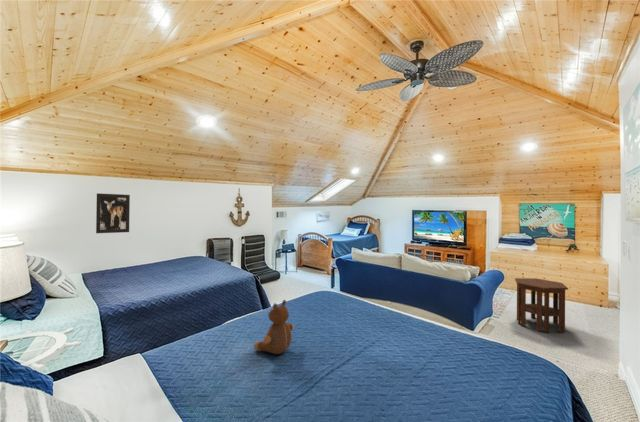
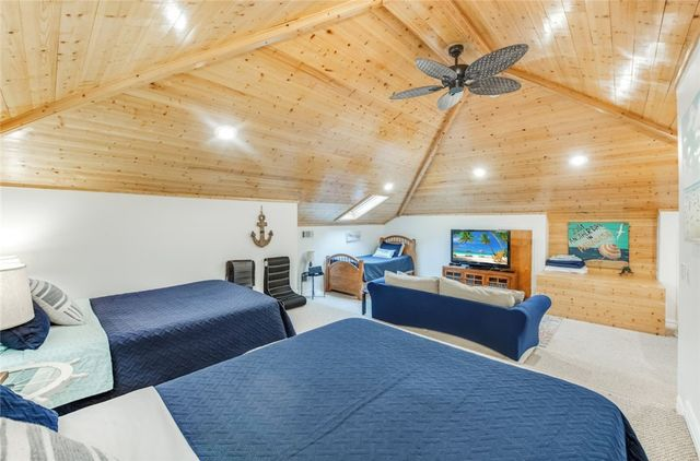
- wall art [95,192,131,234]
- side table [514,277,569,333]
- teddy bear [253,299,295,355]
